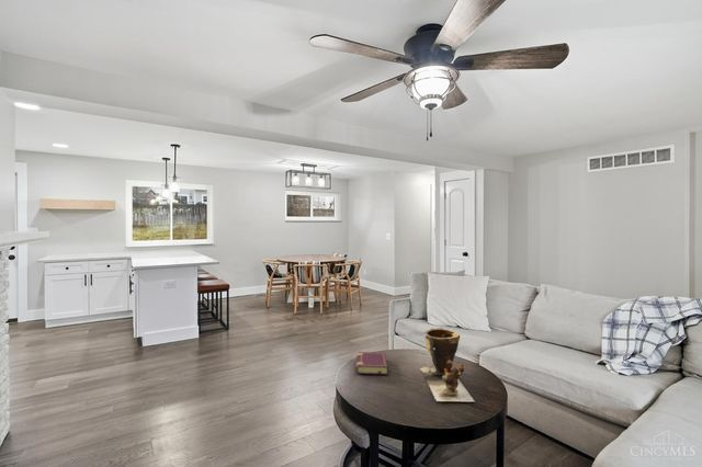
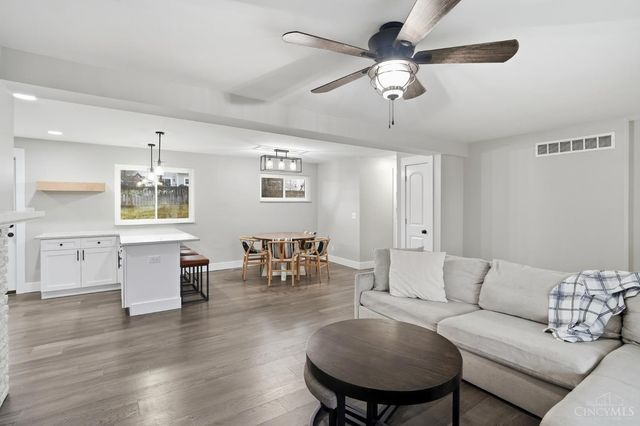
- clay pot [419,327,476,402]
- book [355,351,389,376]
